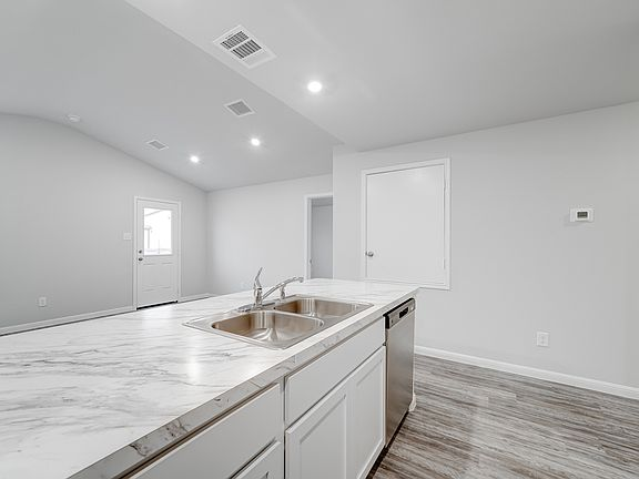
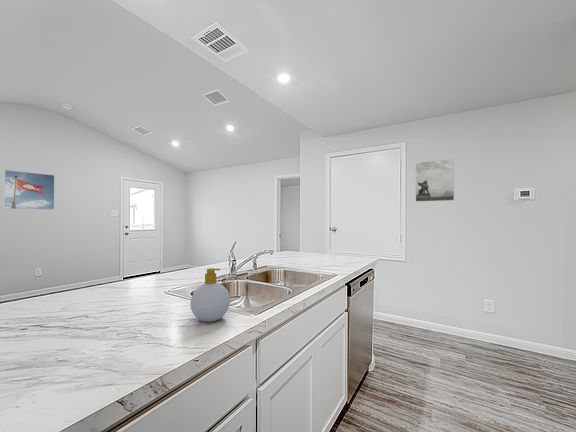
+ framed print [415,158,455,203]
+ soap bottle [189,267,231,323]
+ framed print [3,169,55,211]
